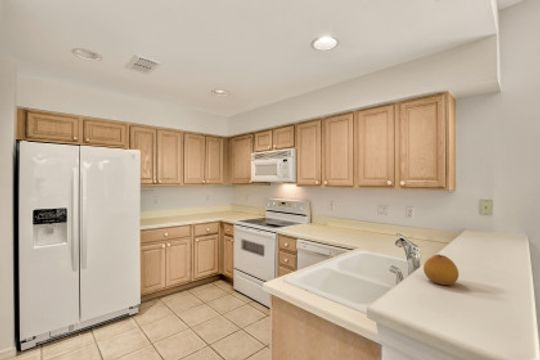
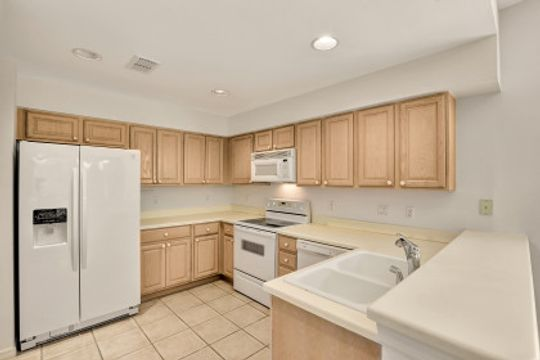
- fruit [422,253,460,286]
